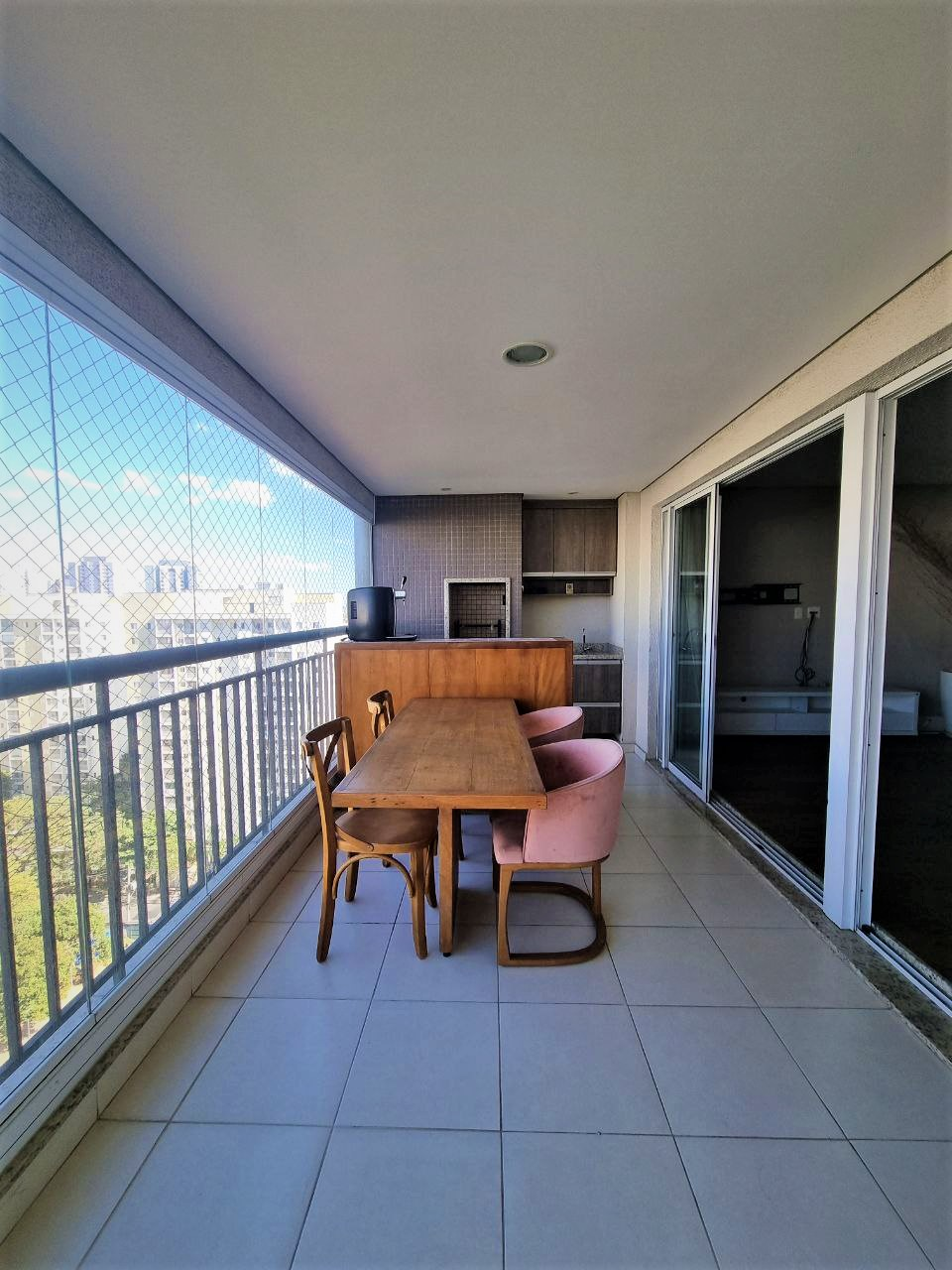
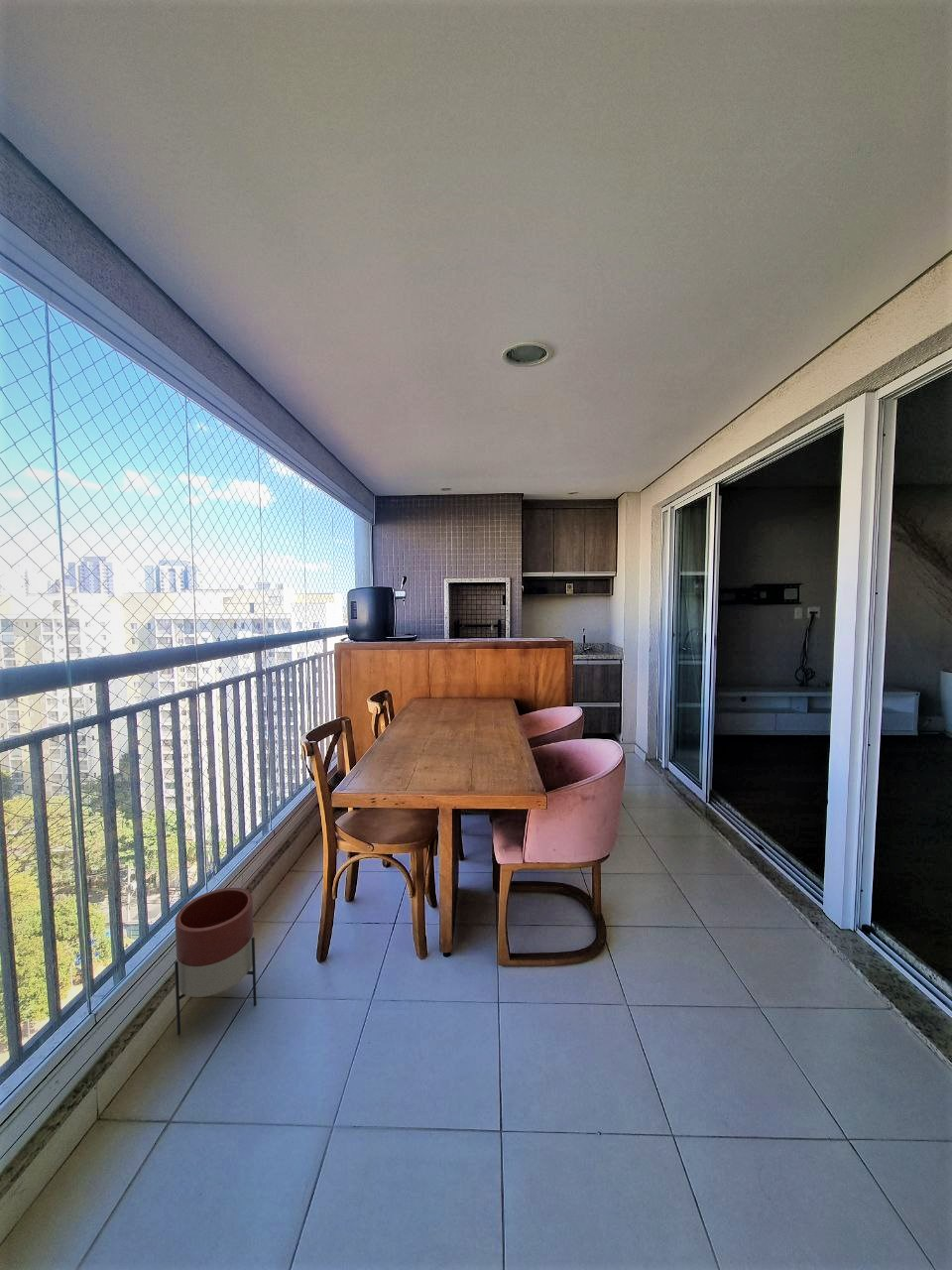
+ planter [174,887,258,1037]
